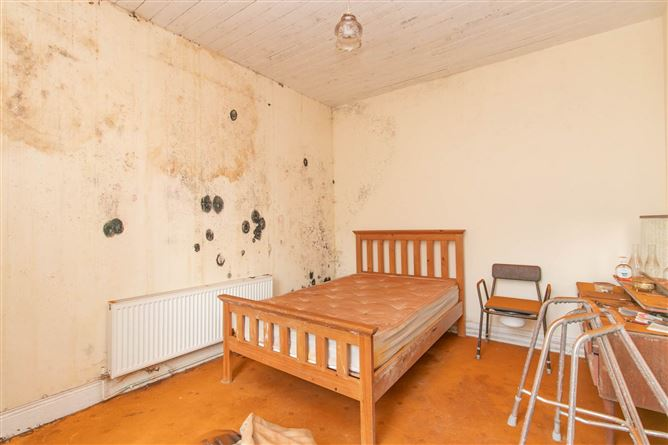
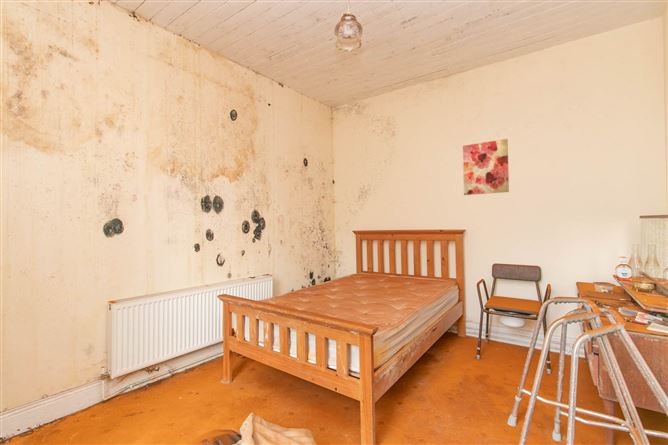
+ wall art [462,138,510,196]
